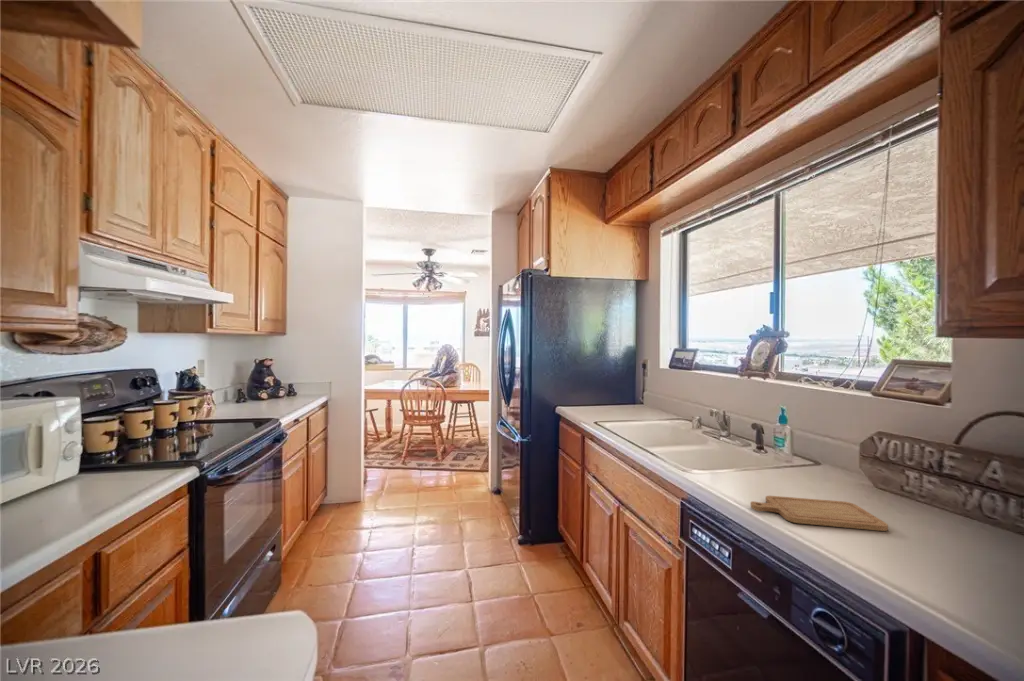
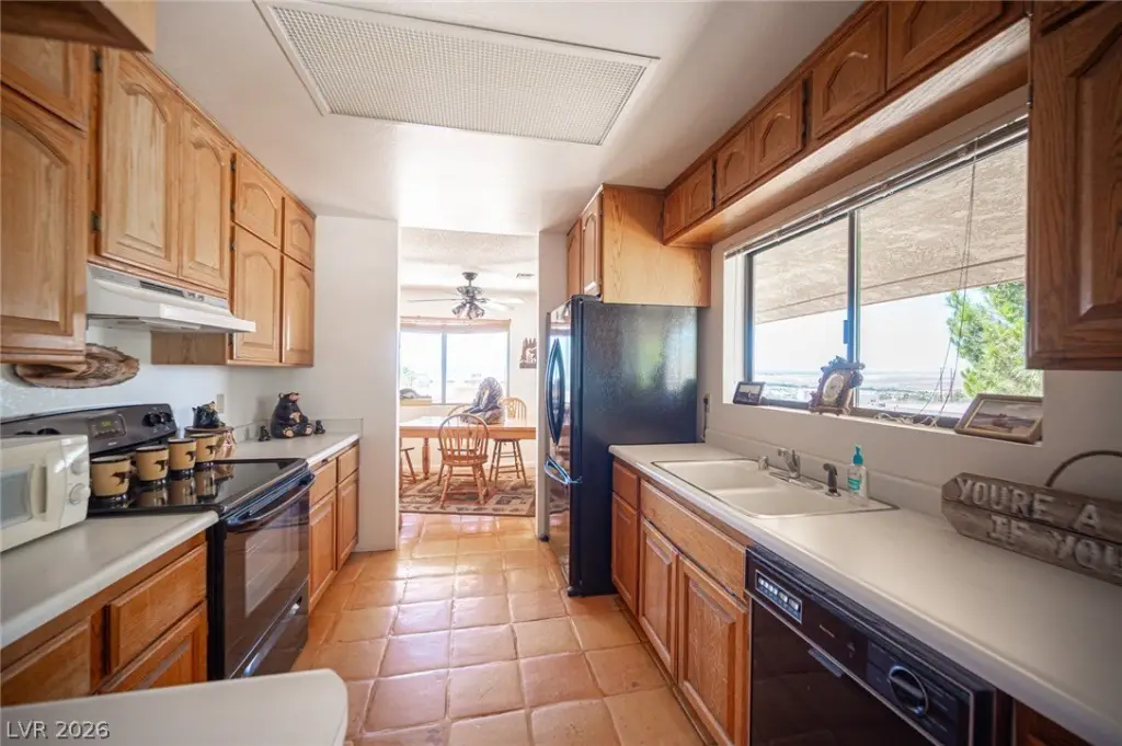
- chopping board [750,495,889,532]
